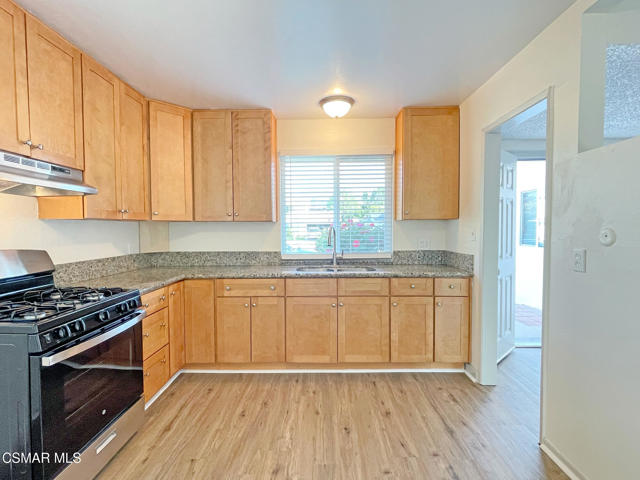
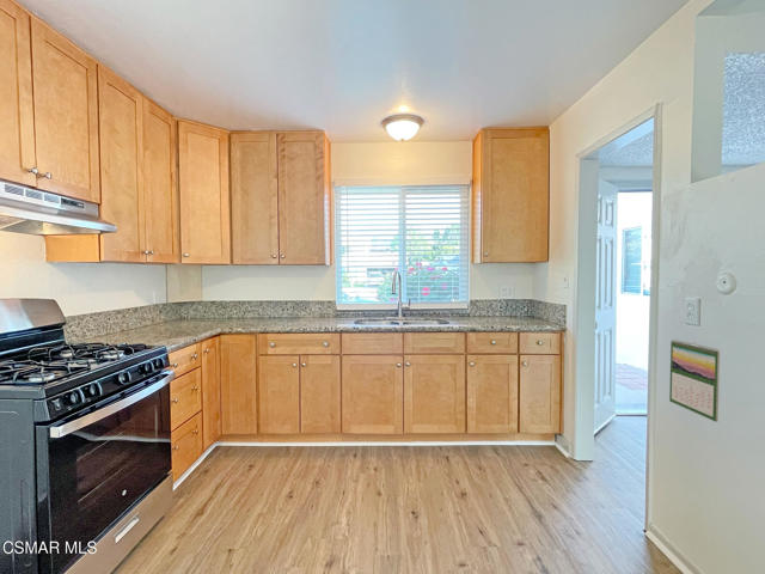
+ calendar [668,338,721,423]
